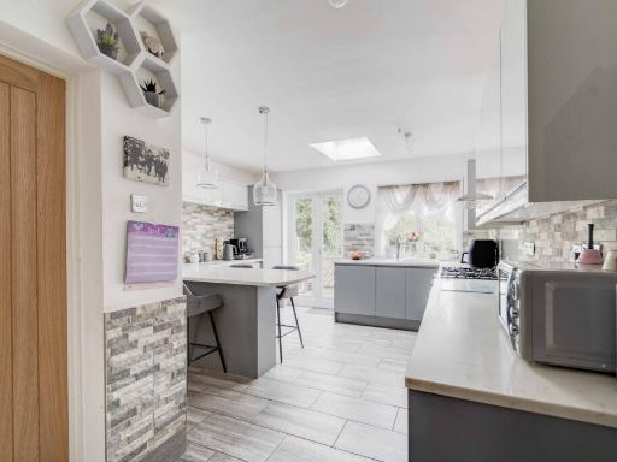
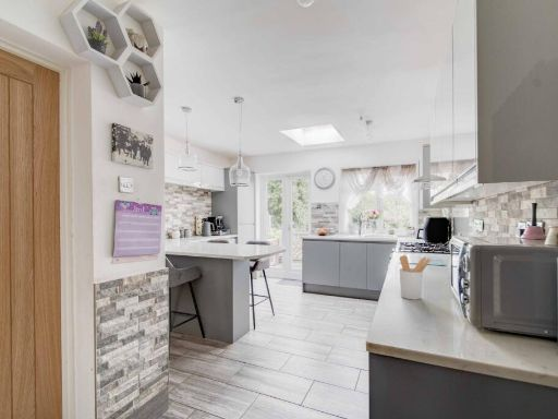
+ utensil holder [398,254,433,301]
